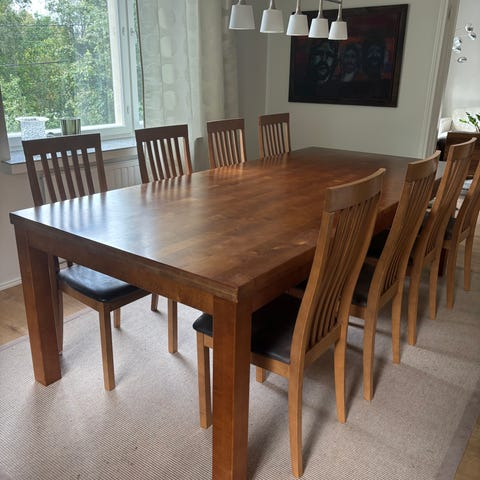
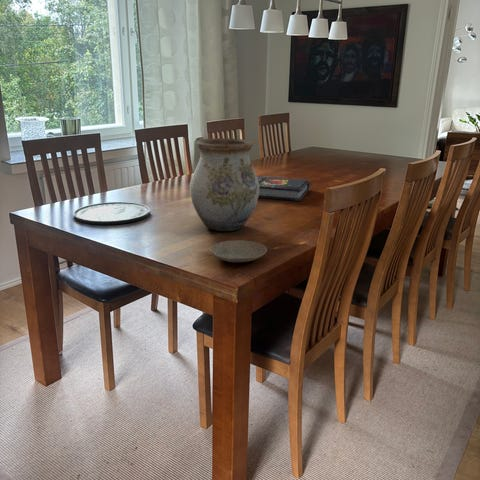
+ vase [189,137,259,232]
+ plate [72,201,151,226]
+ book [256,175,311,202]
+ plate [209,239,268,263]
